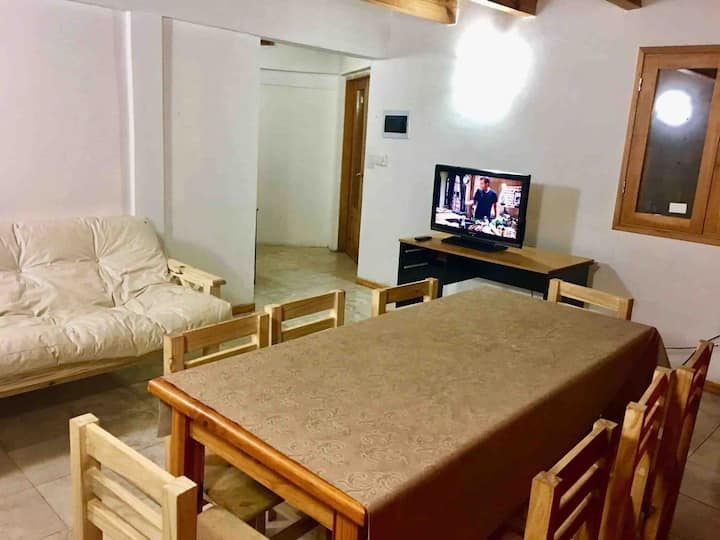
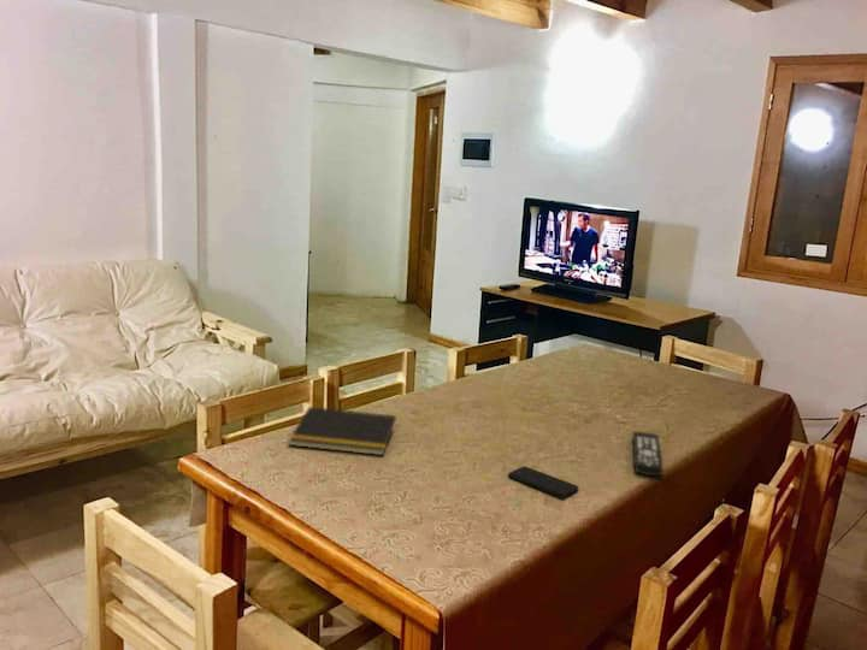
+ remote control [632,431,665,477]
+ smartphone [507,466,579,498]
+ notepad [288,406,397,456]
